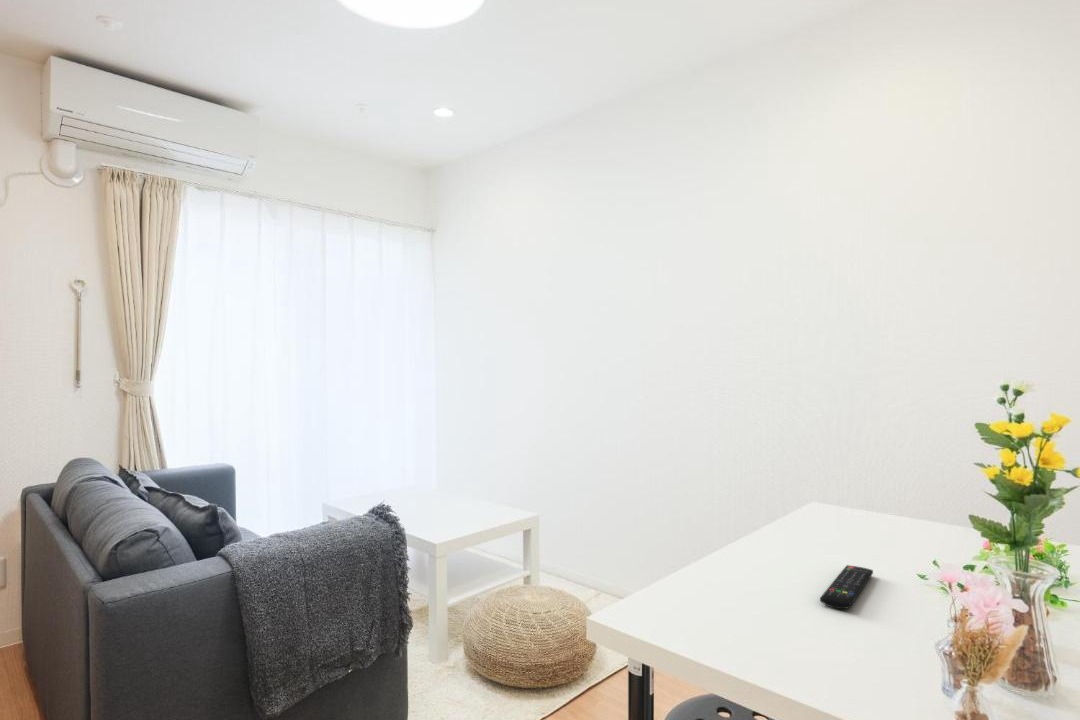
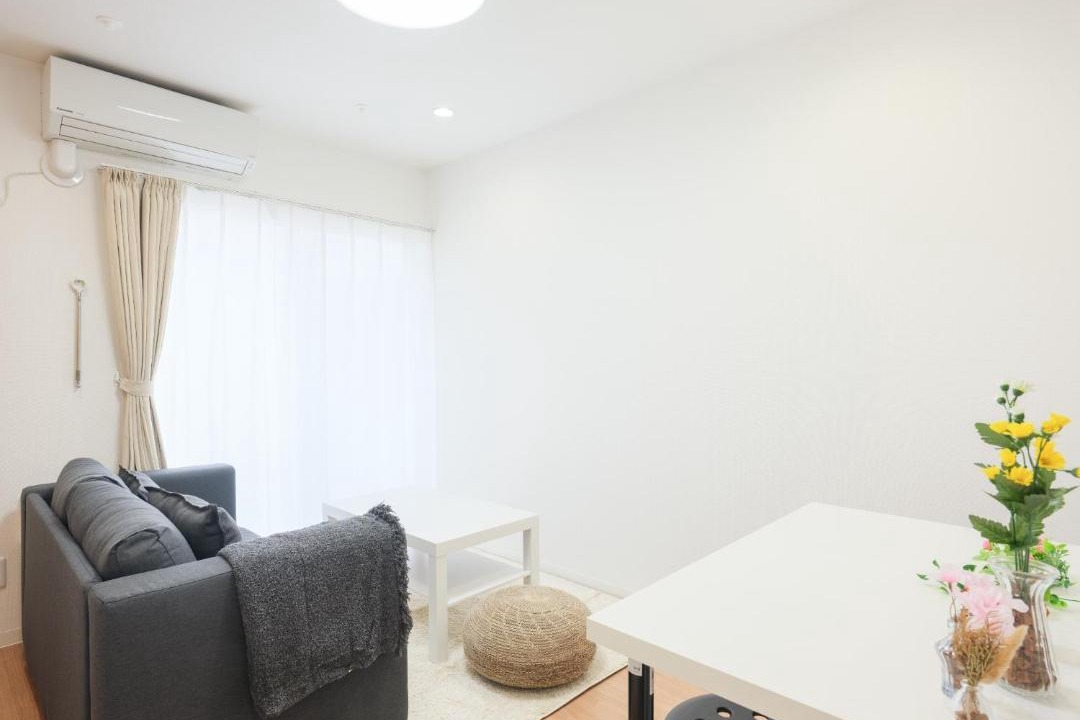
- remote control [819,564,874,610]
